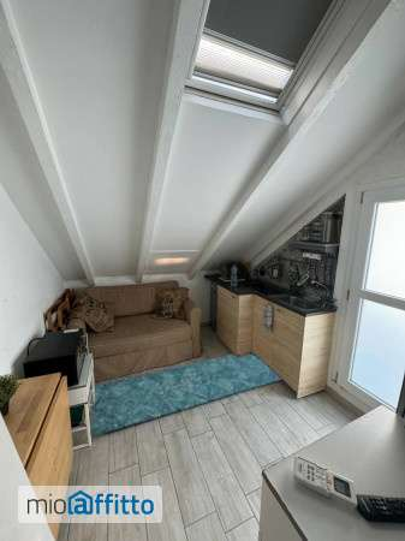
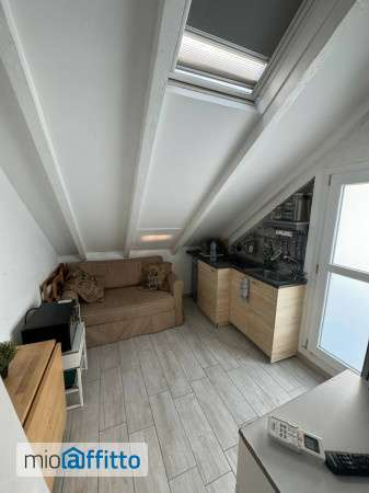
- rug [90,353,284,439]
